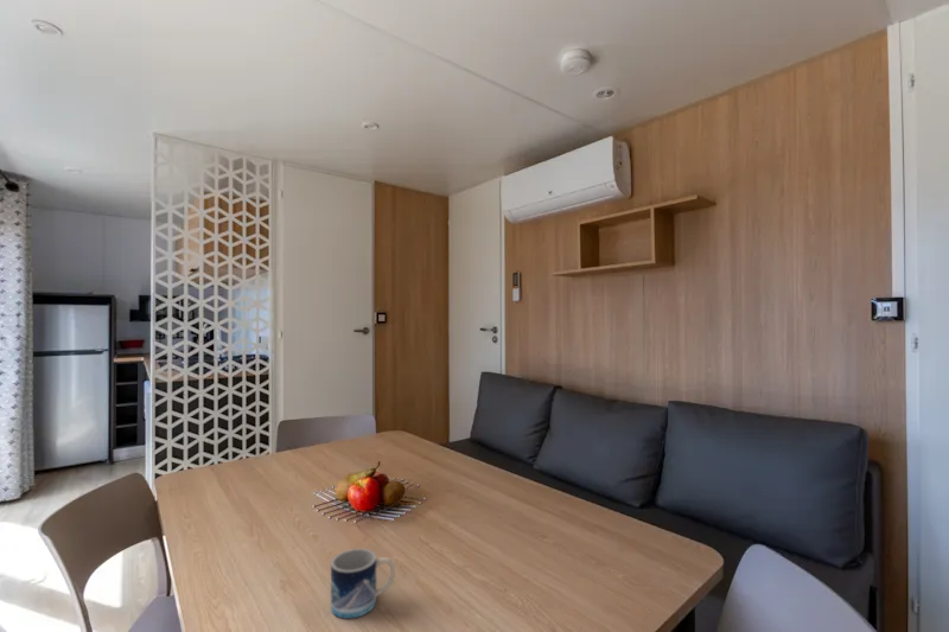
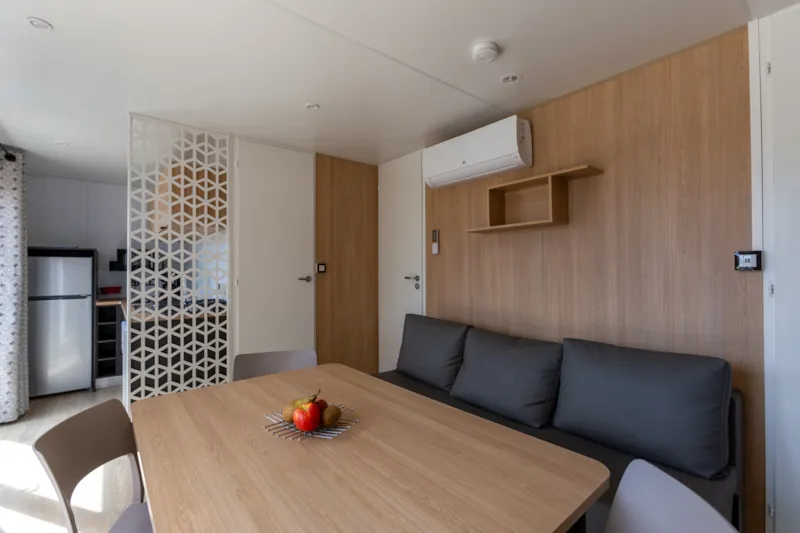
- mug [330,548,396,620]
